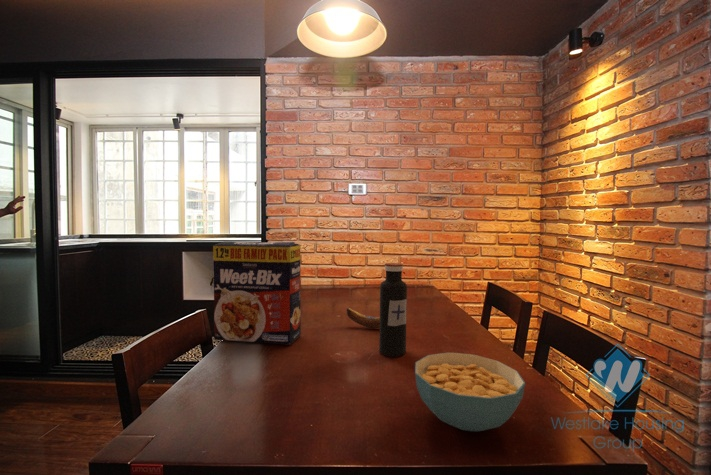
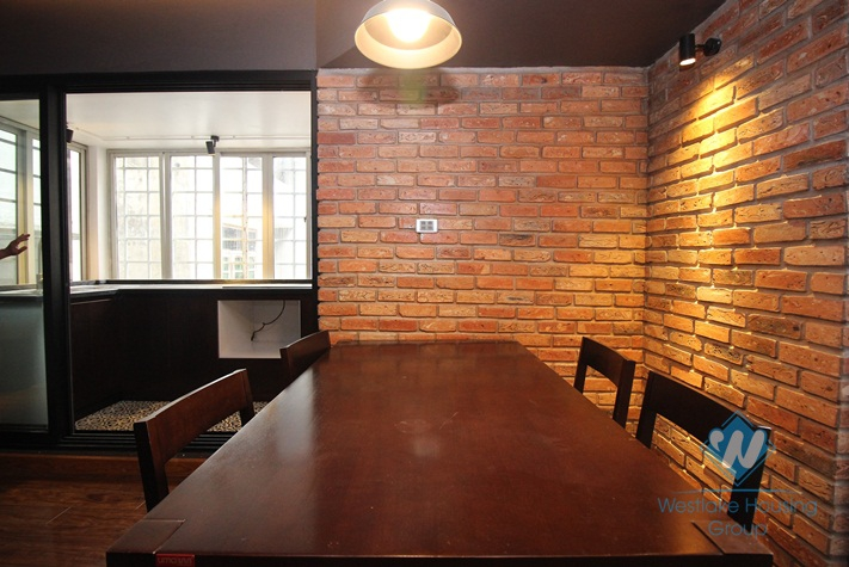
- cereal bowl [414,351,526,433]
- banana [345,307,380,329]
- water bottle [378,262,408,357]
- cereal box [212,241,302,346]
